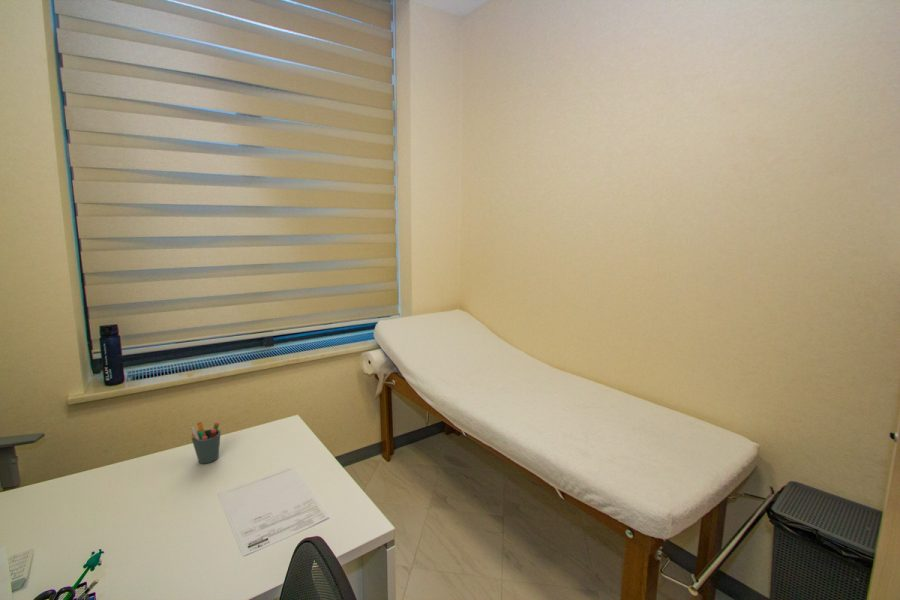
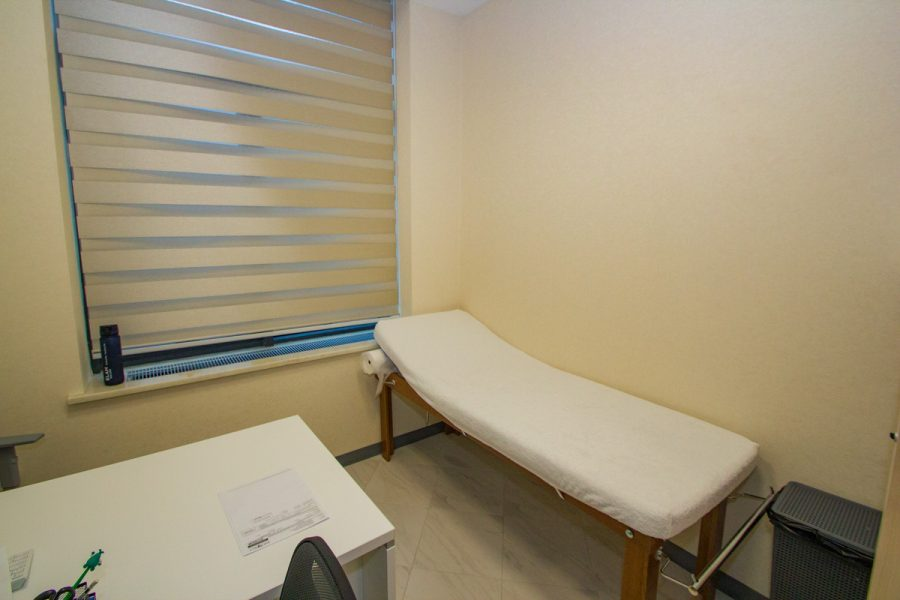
- pen holder [189,421,222,464]
